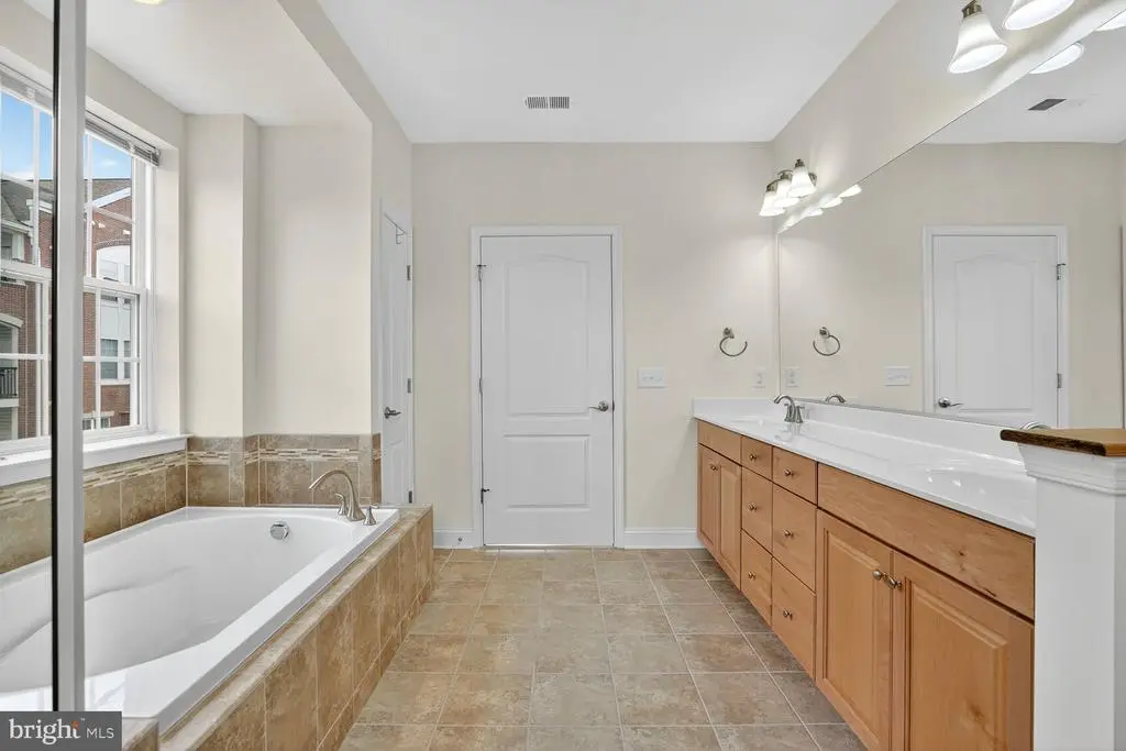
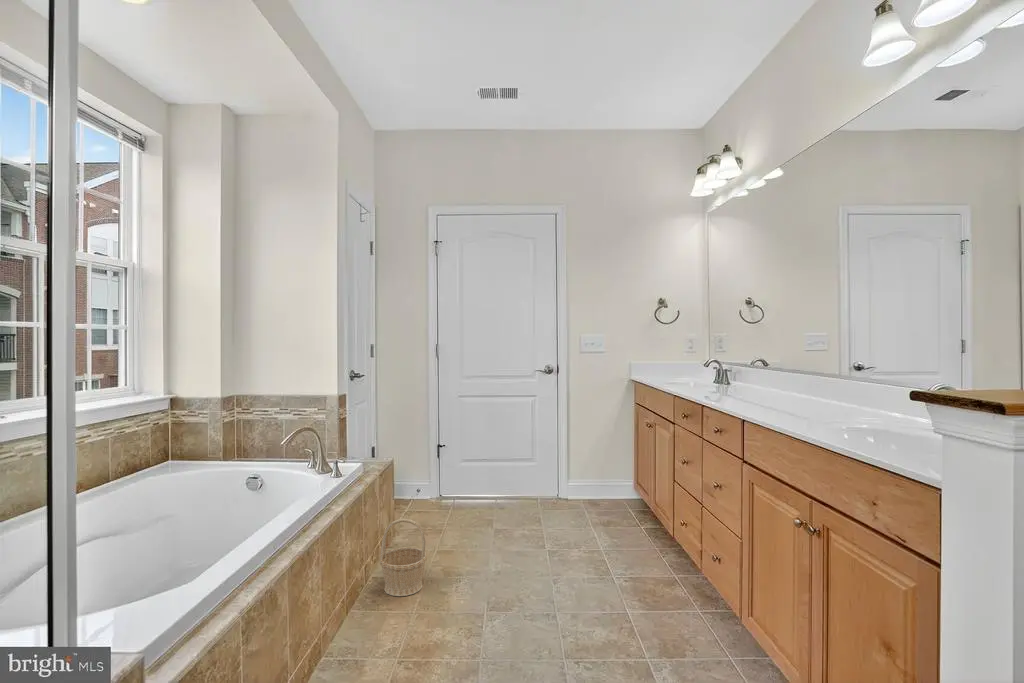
+ basket [379,518,428,597]
